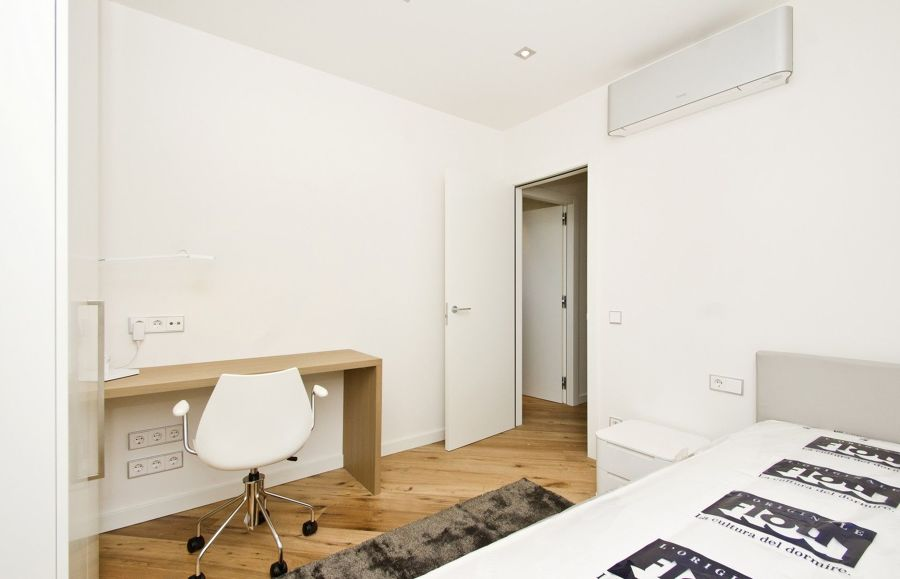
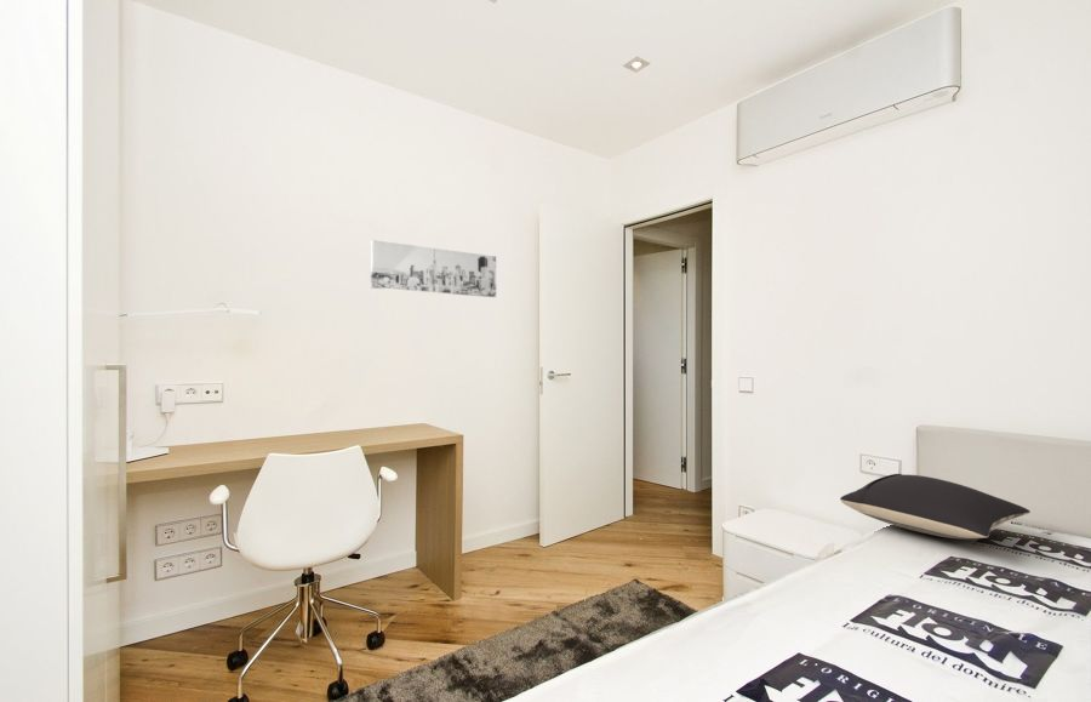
+ pillow [839,473,1032,540]
+ wall art [370,239,497,298]
